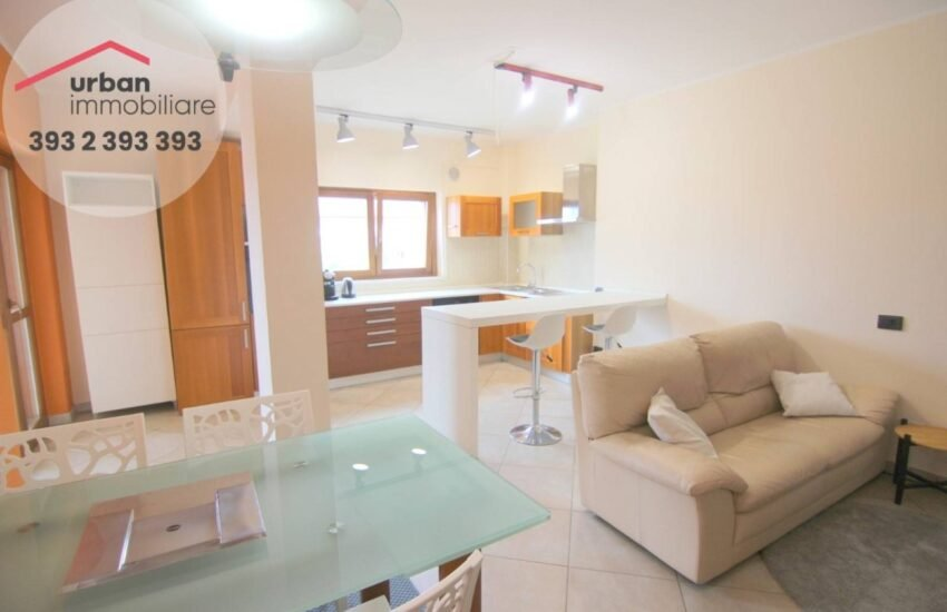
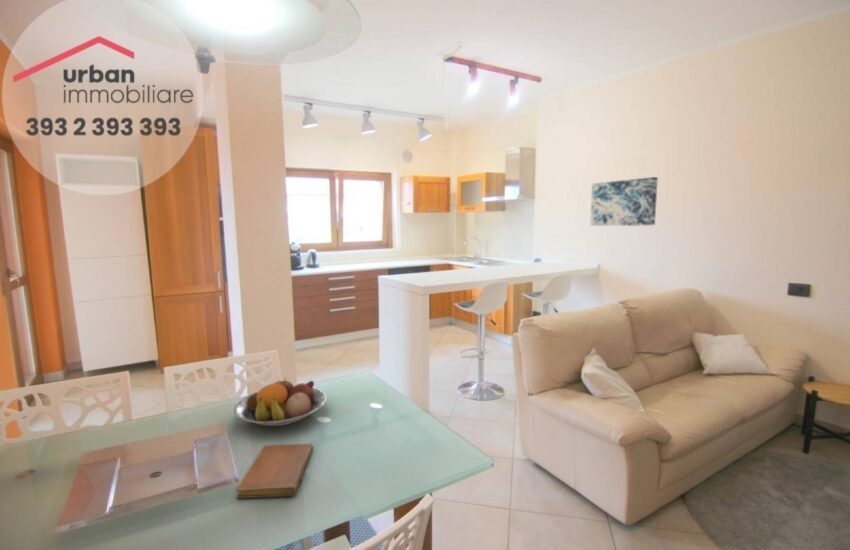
+ wall art [589,176,659,227]
+ notebook [235,443,314,499]
+ fruit bowl [233,376,327,427]
